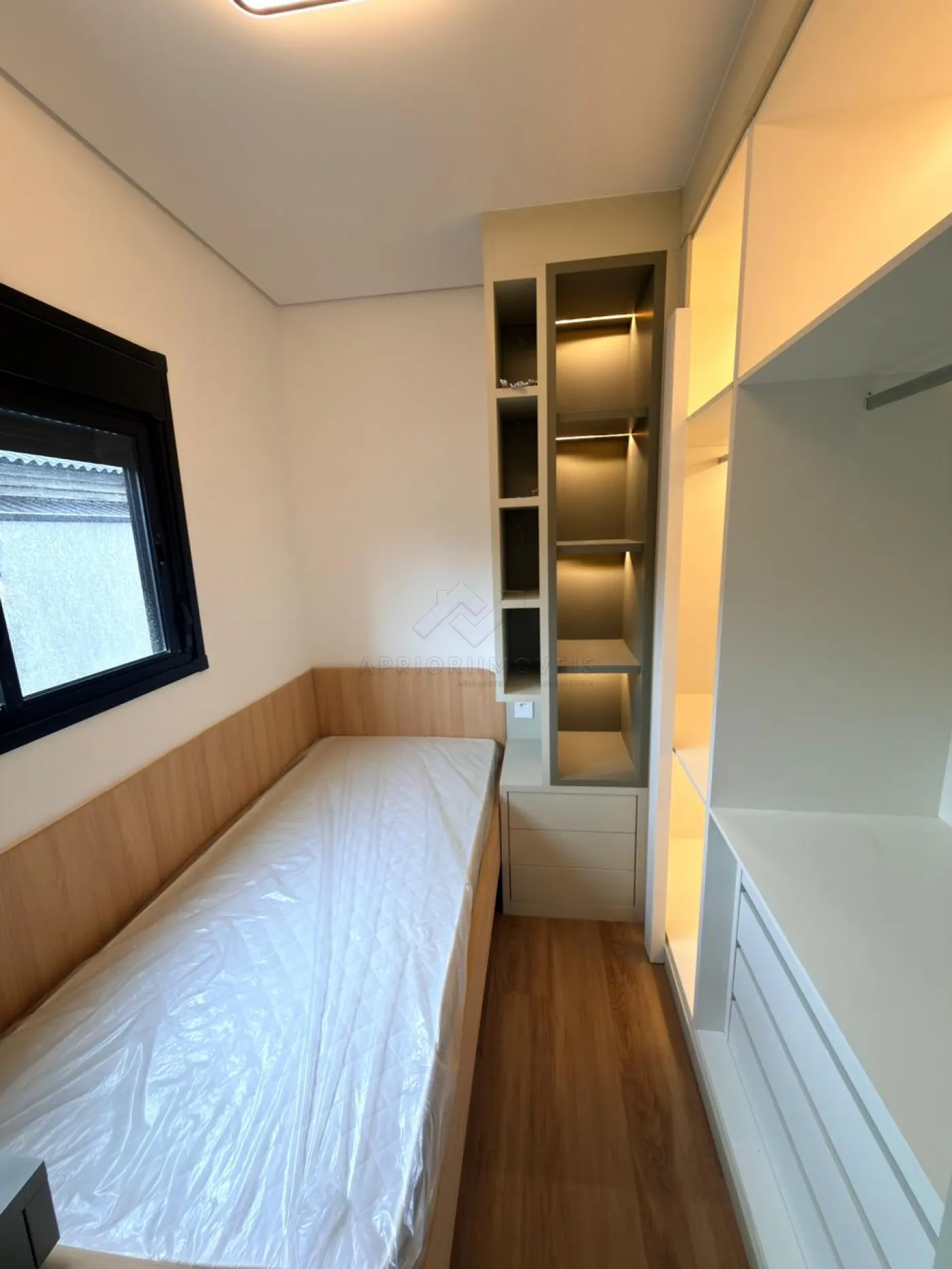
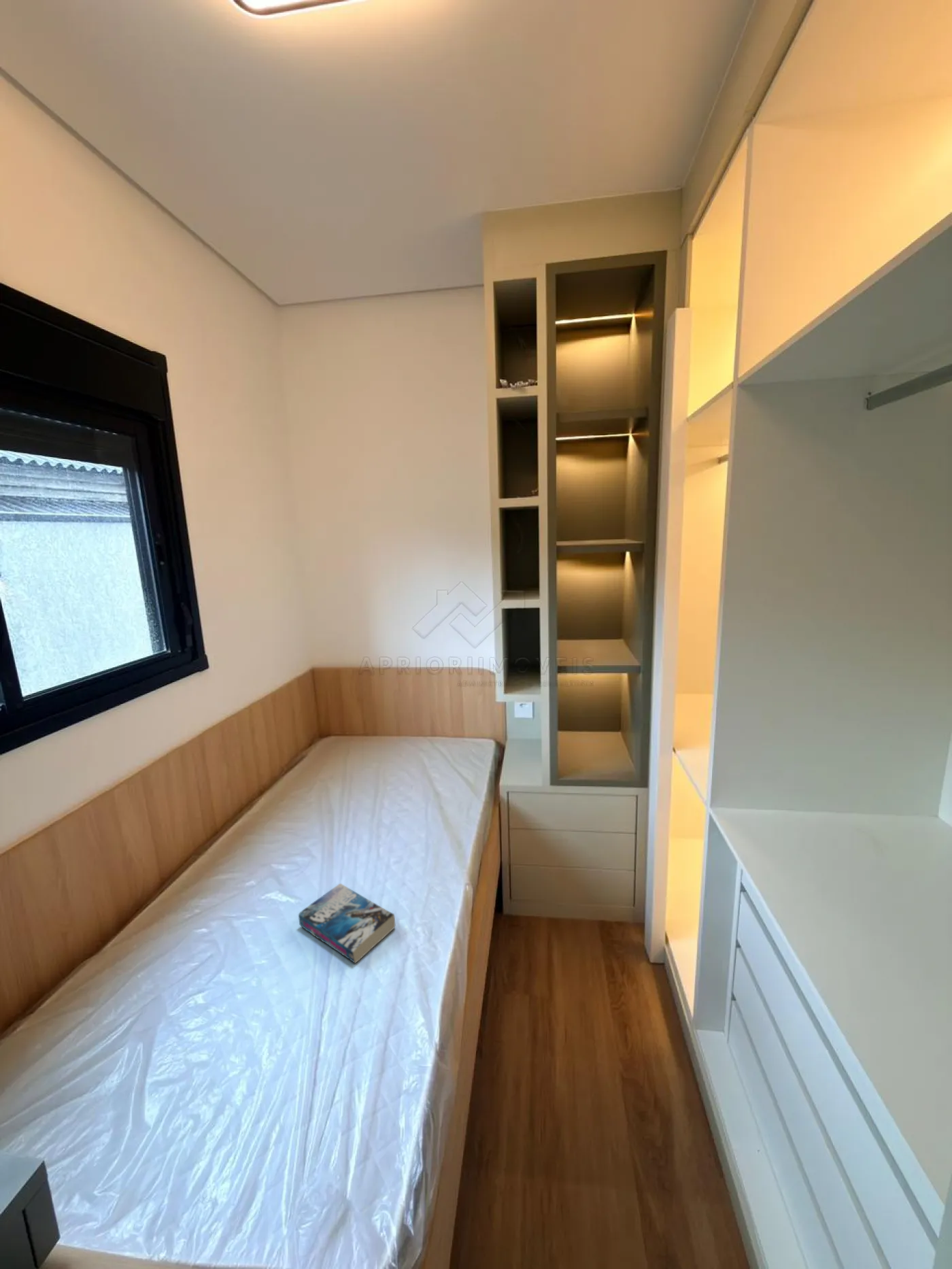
+ book [298,883,396,964]
